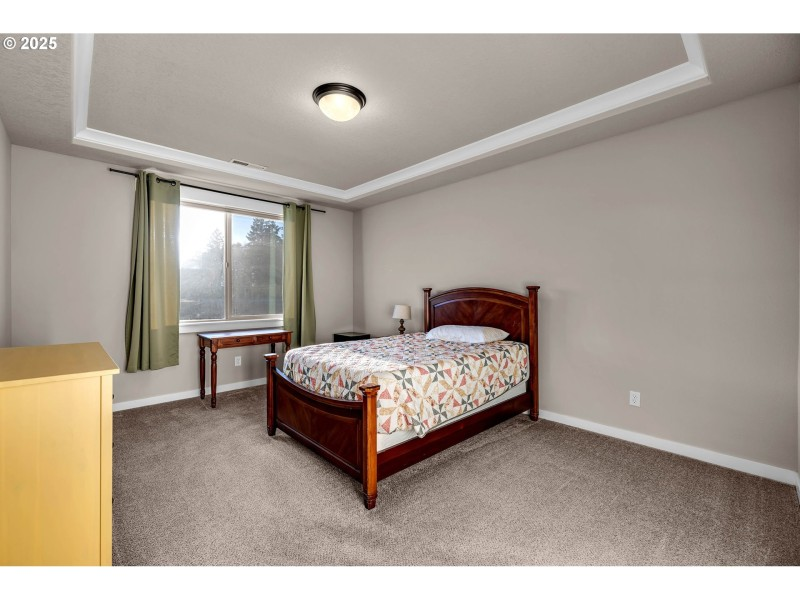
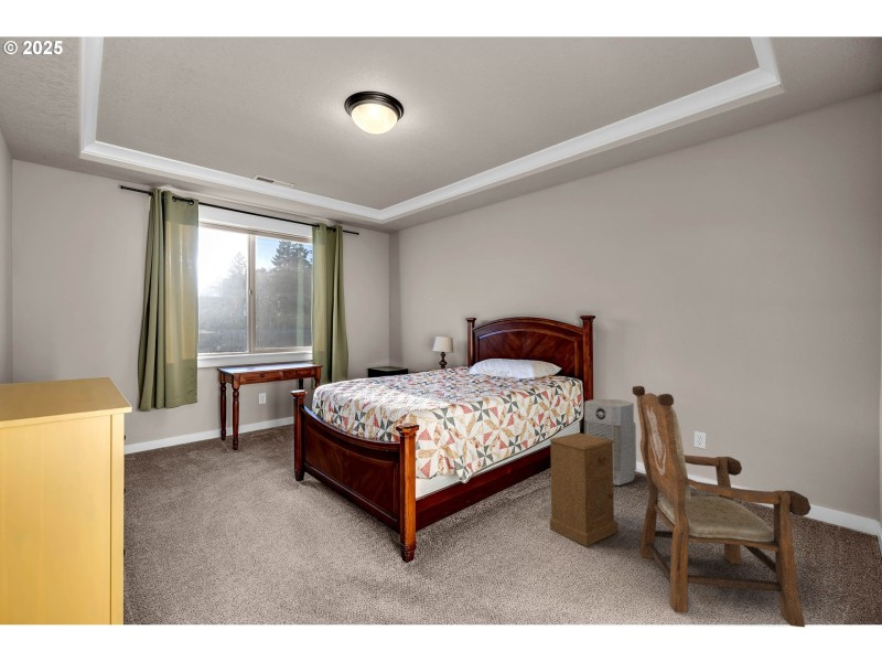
+ armchair [632,385,813,628]
+ air purifier [583,398,637,487]
+ nightstand [549,431,620,547]
